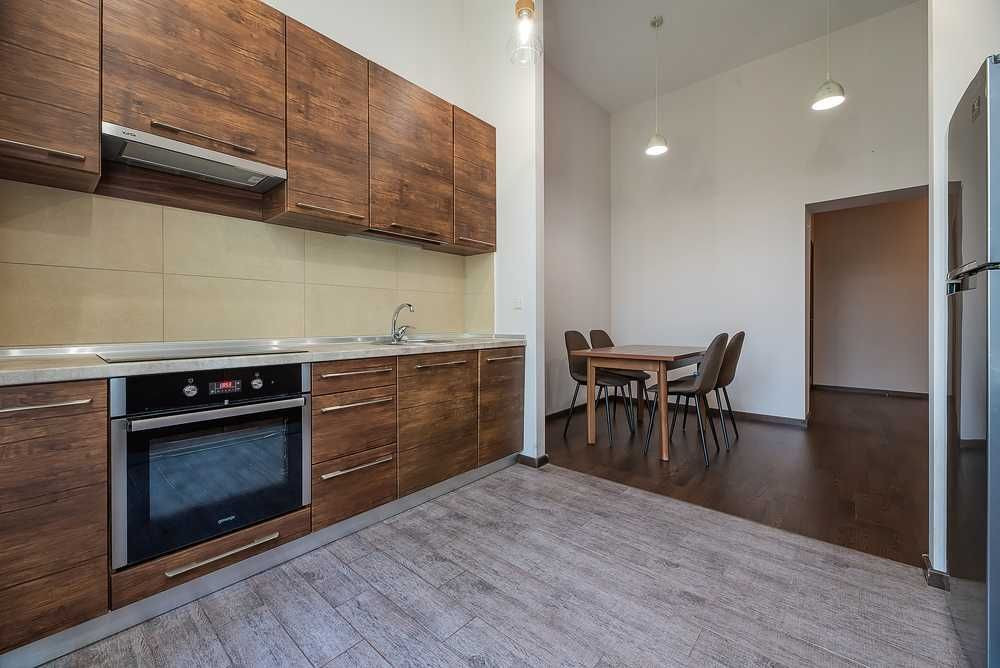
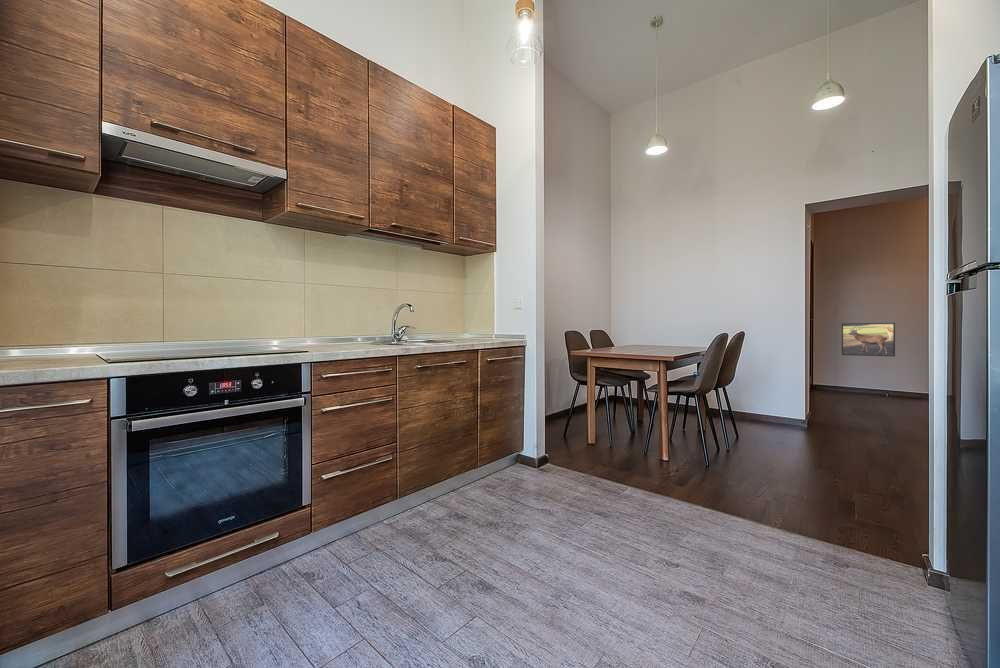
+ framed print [841,322,896,357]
